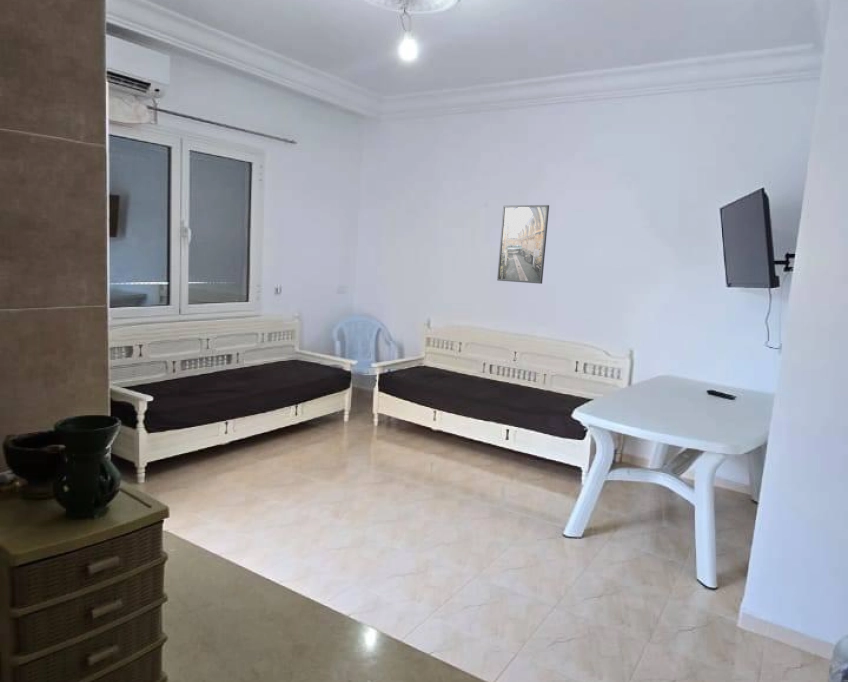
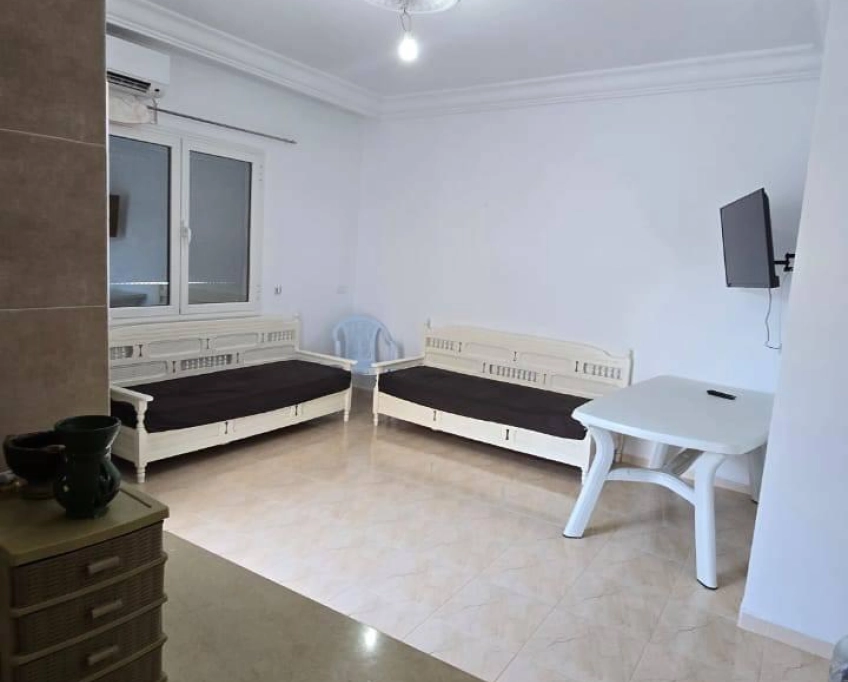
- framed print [496,204,550,285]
